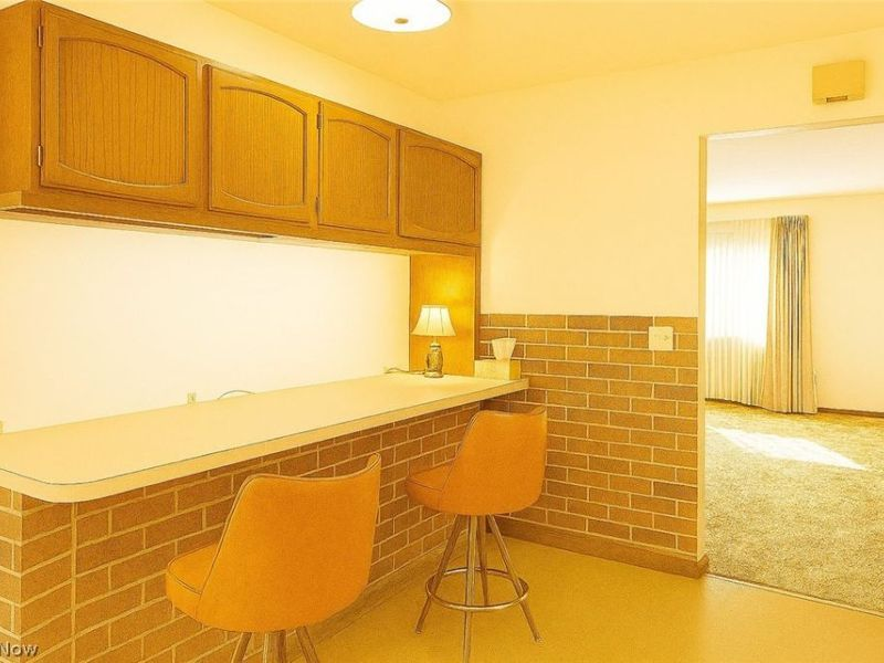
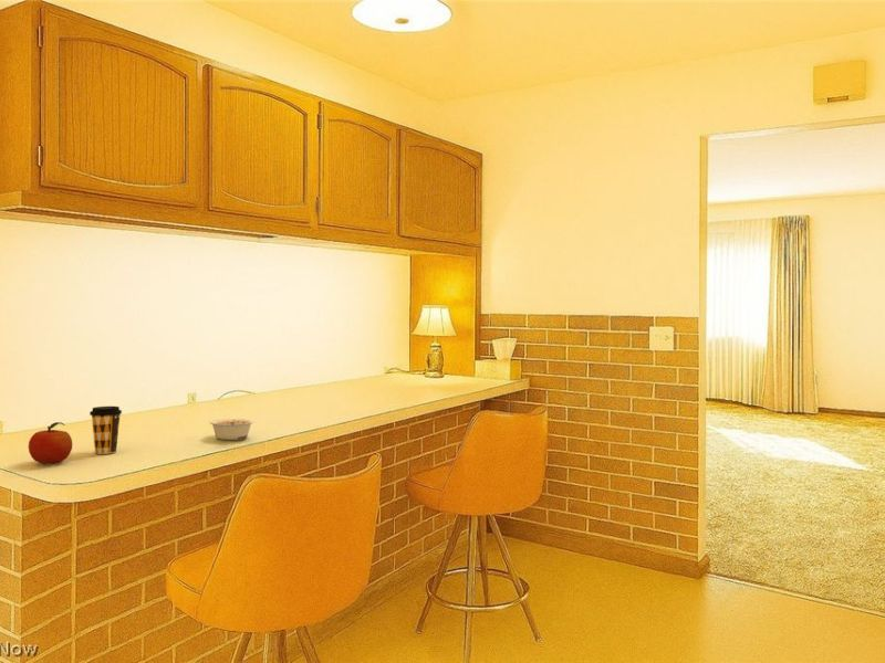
+ legume [208,418,254,441]
+ coffee cup [88,406,123,455]
+ fruit [28,421,73,465]
